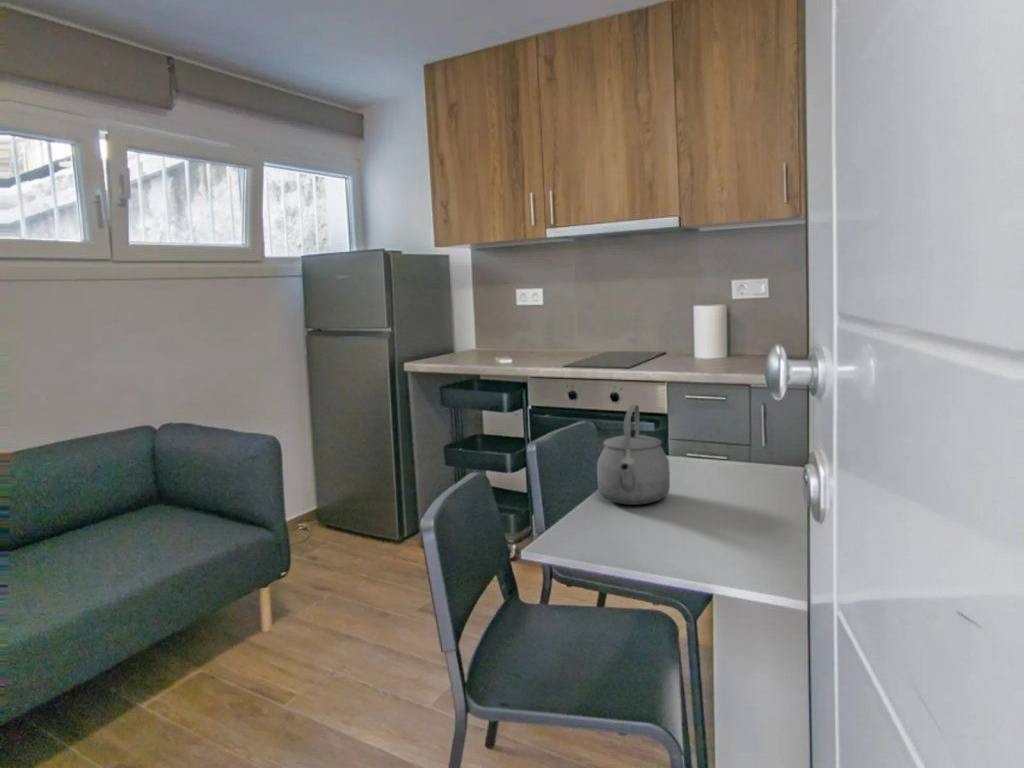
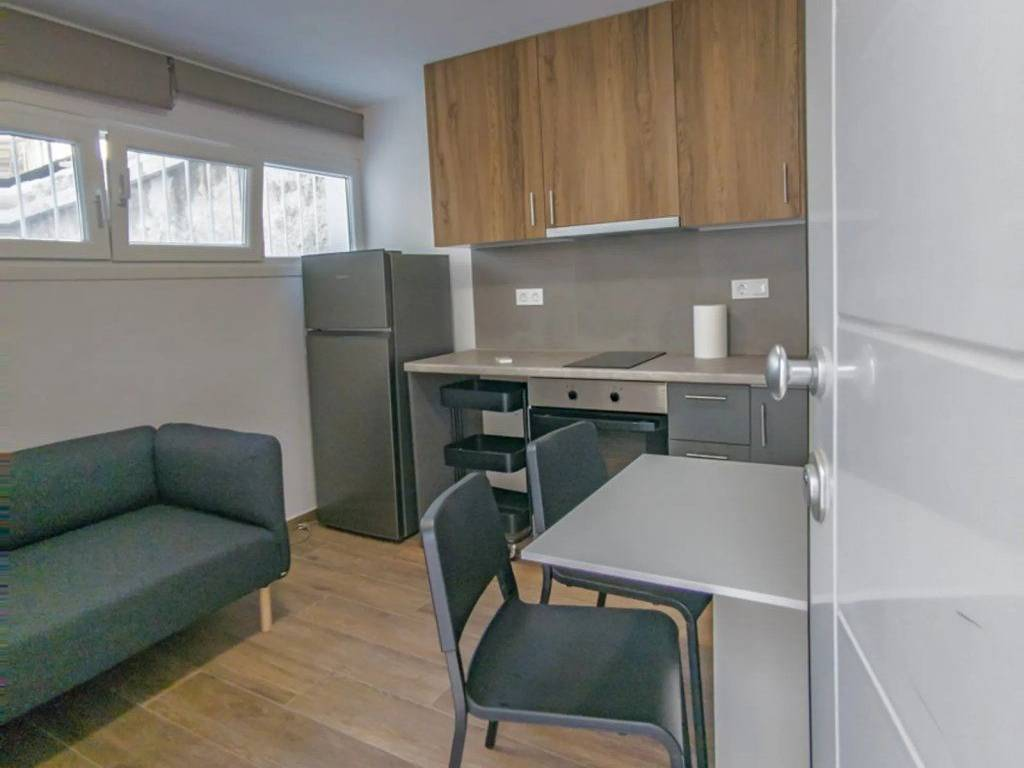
- tea kettle [596,404,671,506]
